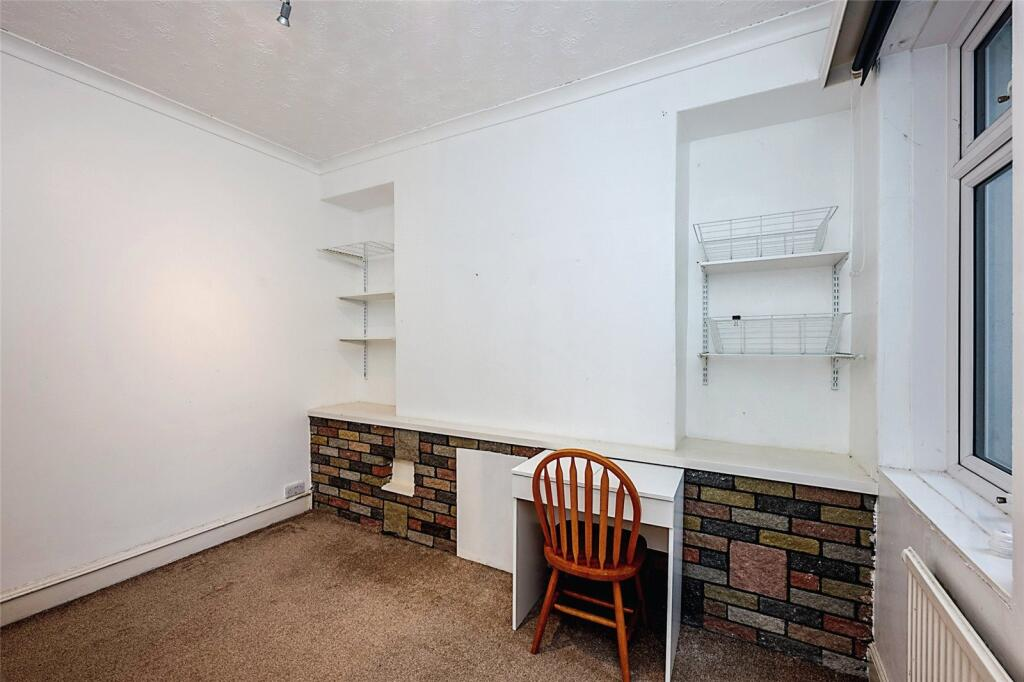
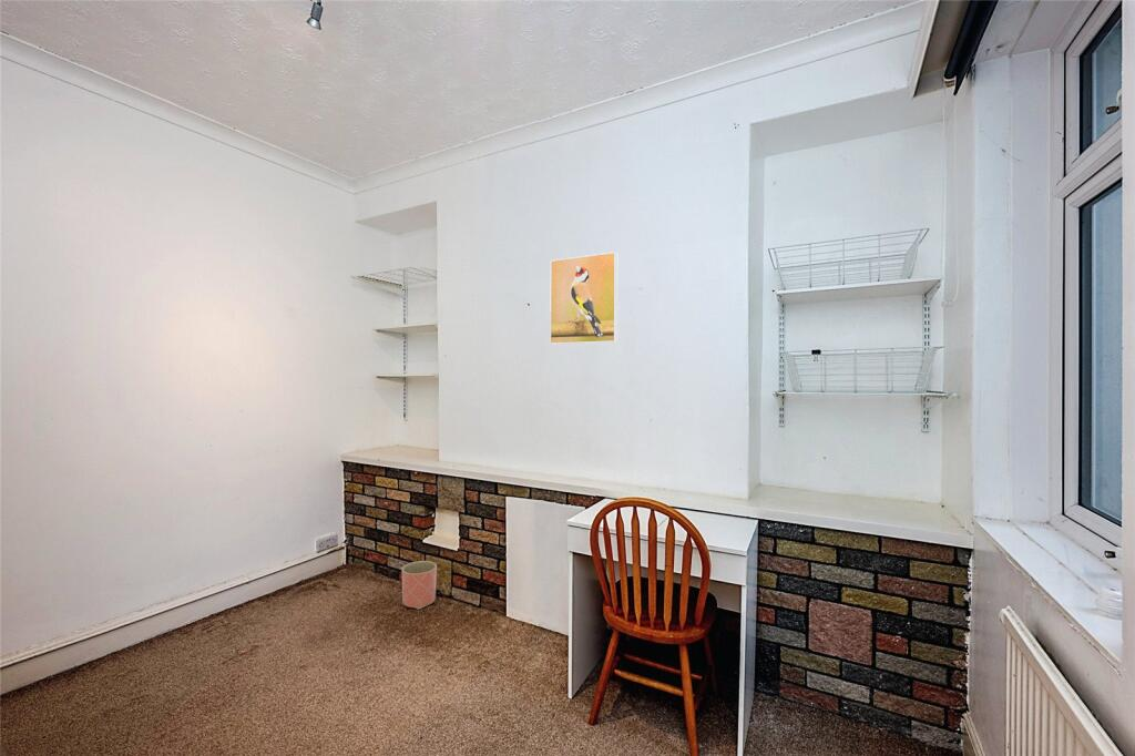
+ planter [401,560,438,610]
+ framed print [549,251,618,345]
